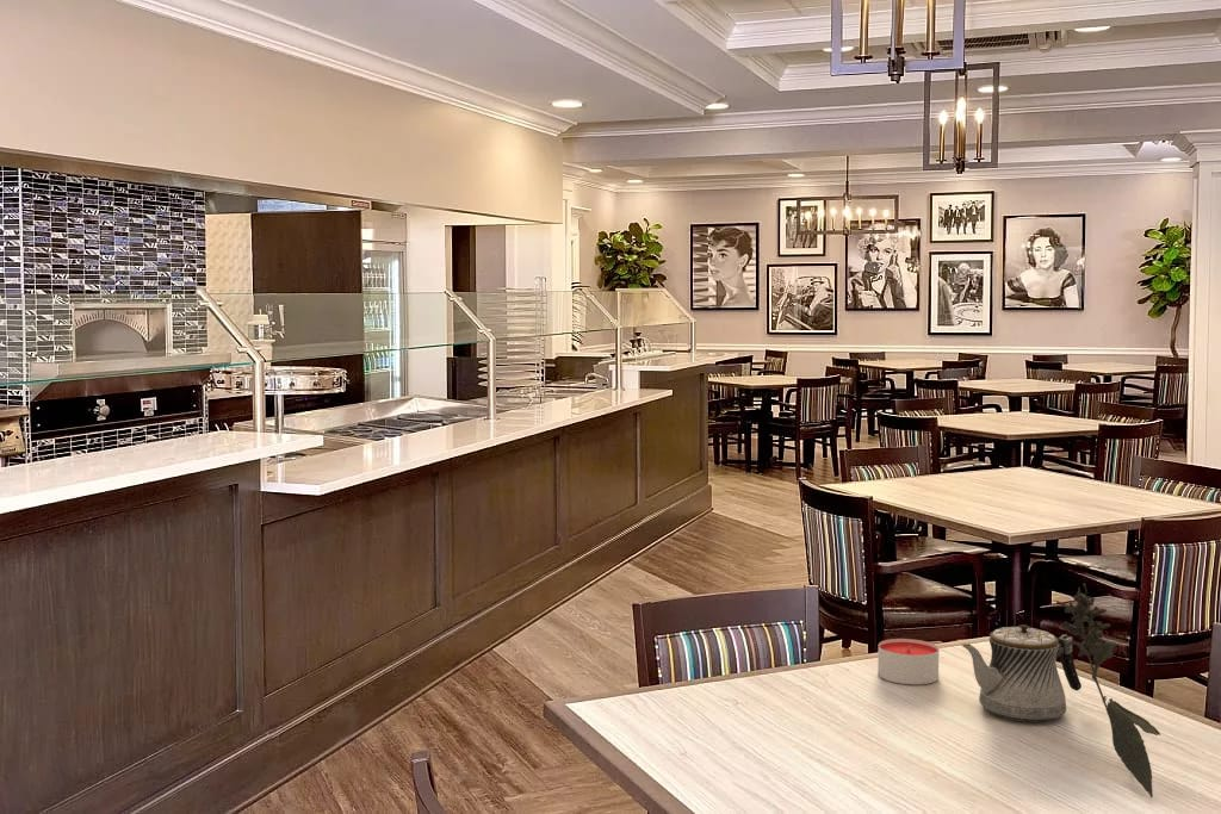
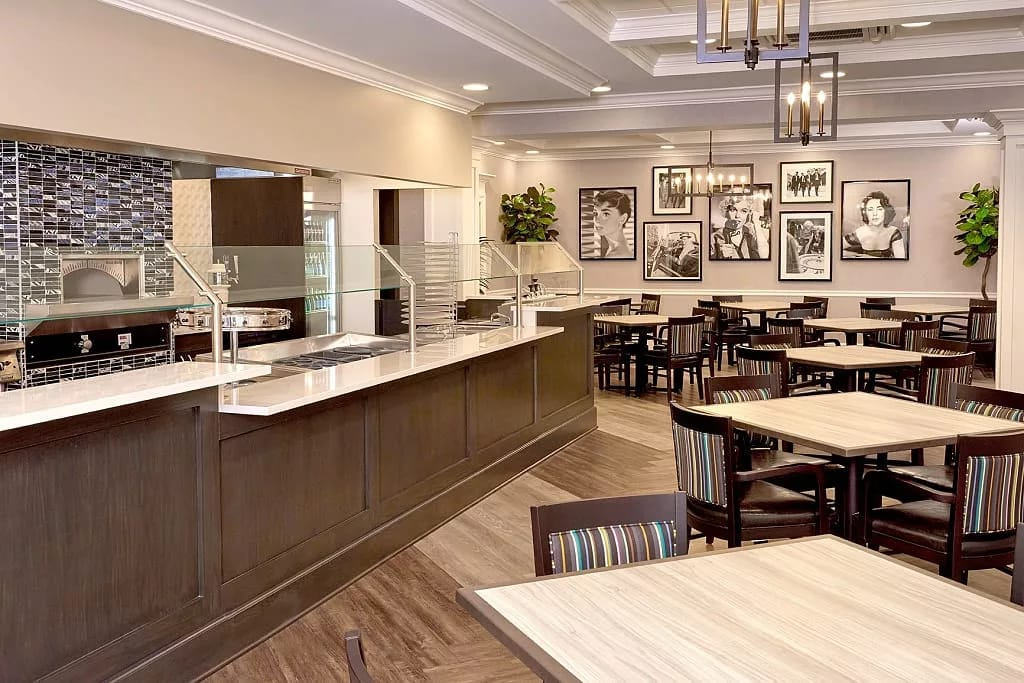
- candle [876,638,940,685]
- teapot [960,623,1083,723]
- flower [1055,582,1161,799]
